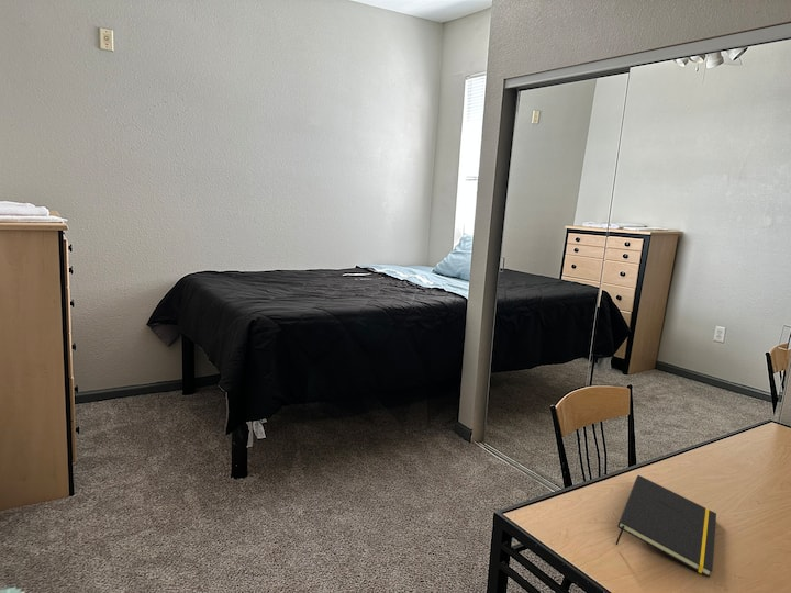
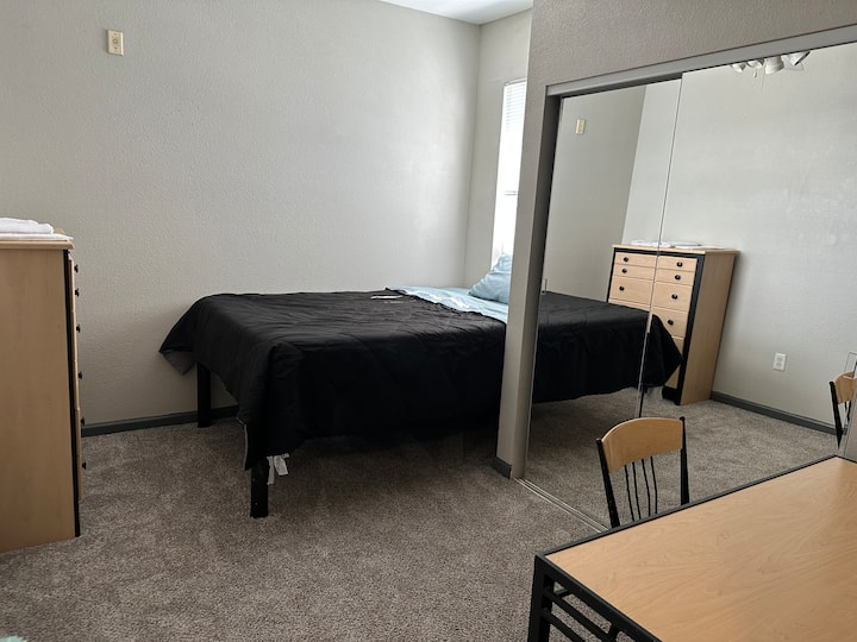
- notepad [614,474,717,579]
